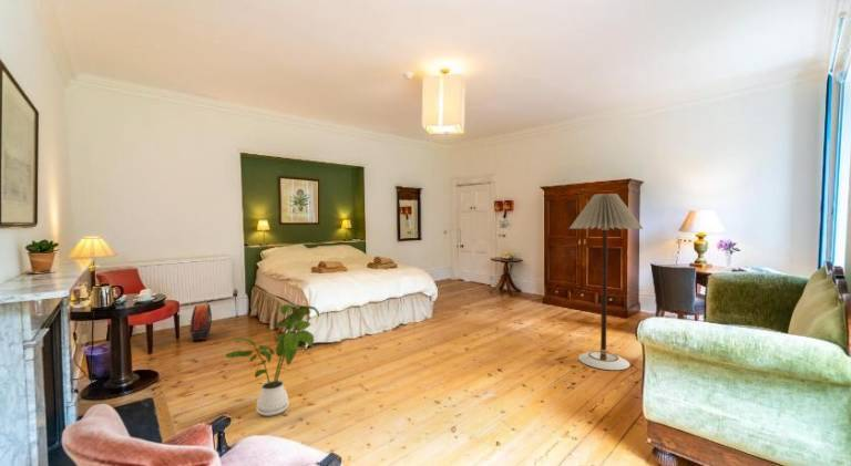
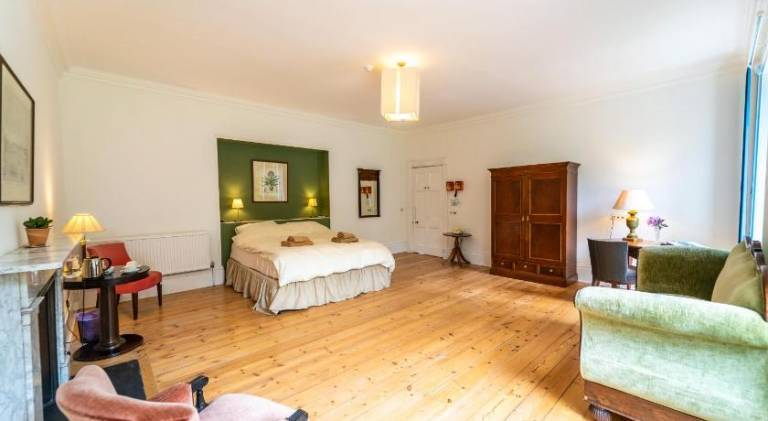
- floor lamp [568,193,645,371]
- house plant [222,303,320,417]
- backpack [188,299,215,342]
